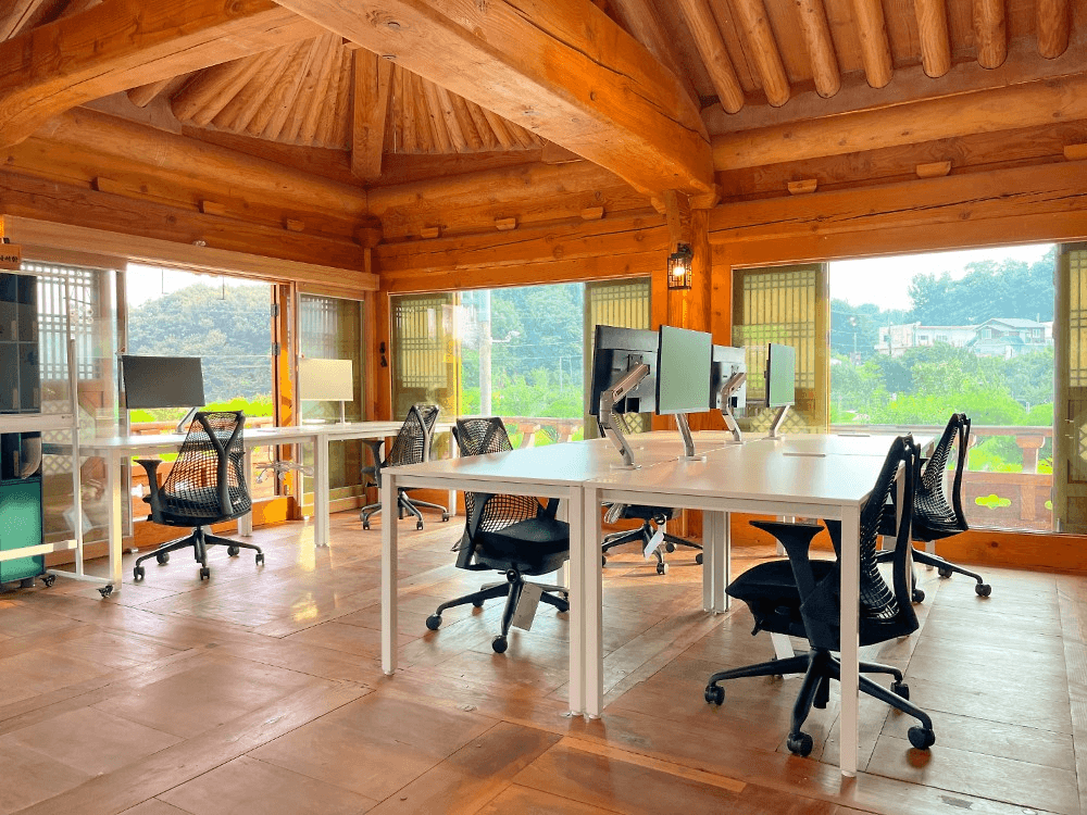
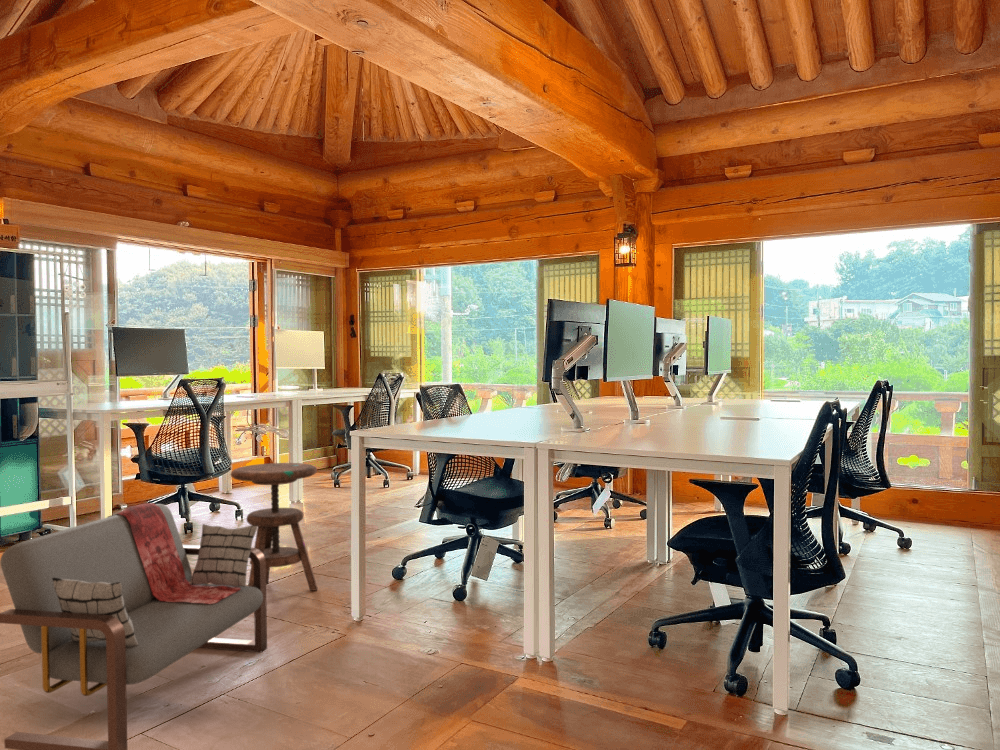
+ lounge chair [0,502,268,750]
+ side table [230,462,319,592]
